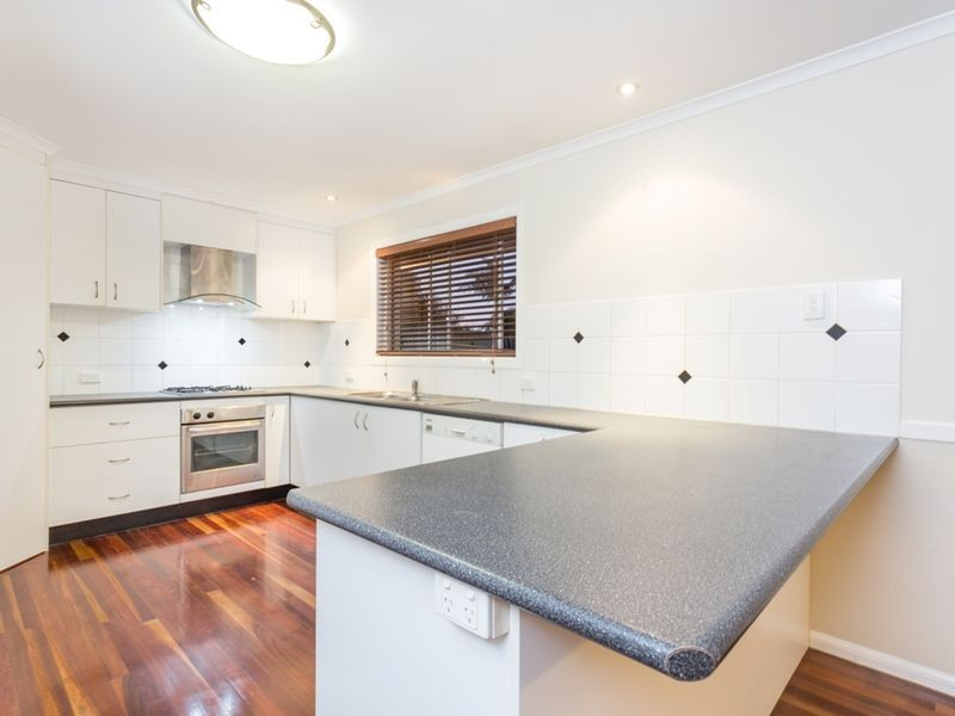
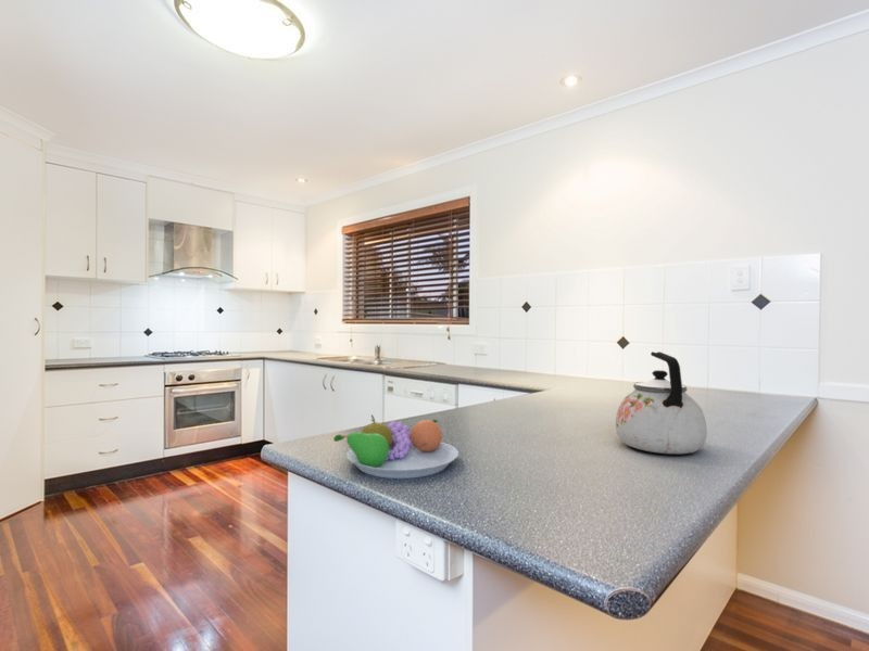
+ kettle [615,350,708,456]
+ fruit bowl [332,413,459,480]
